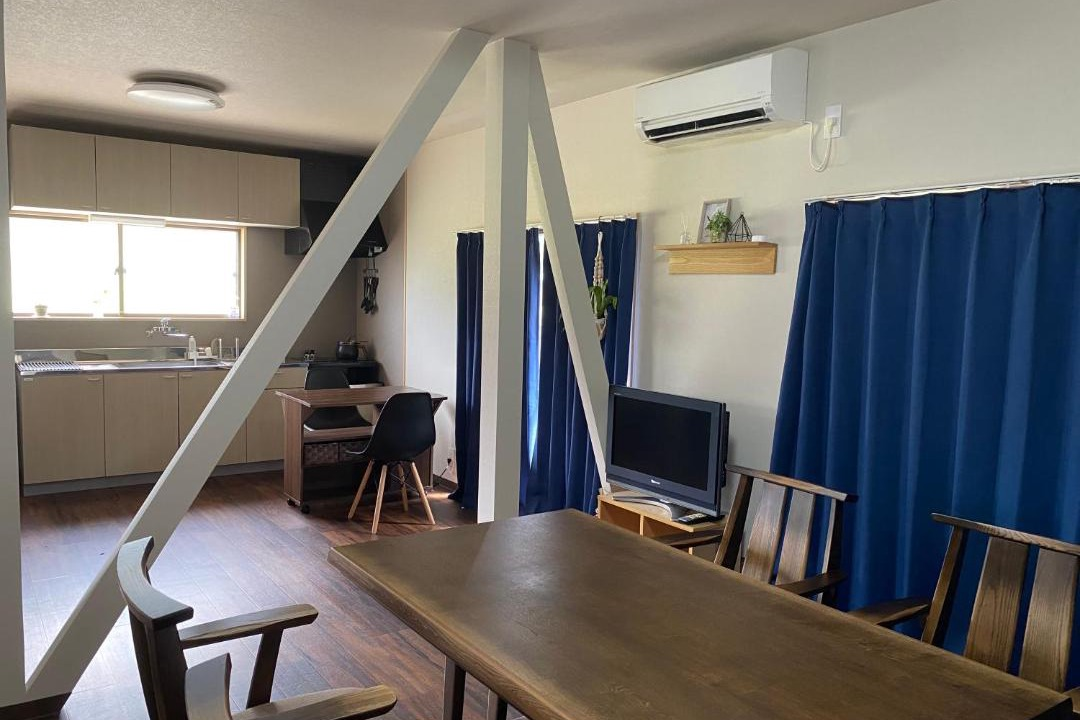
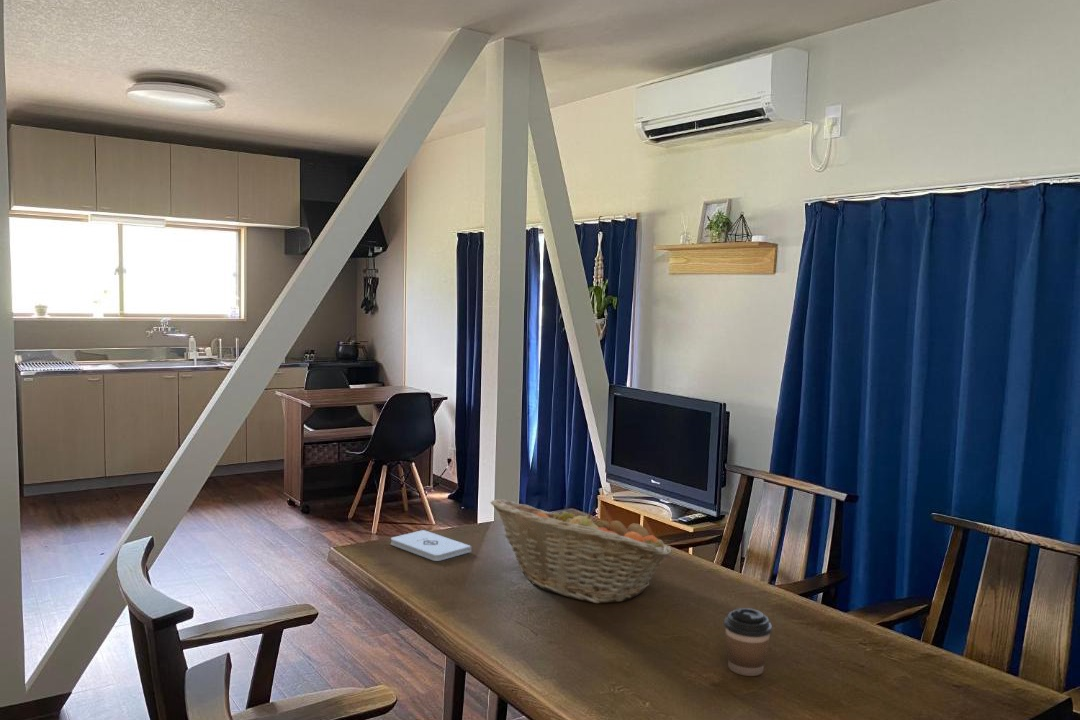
+ coffee cup [723,607,773,677]
+ notepad [390,529,472,562]
+ fruit basket [489,498,673,604]
